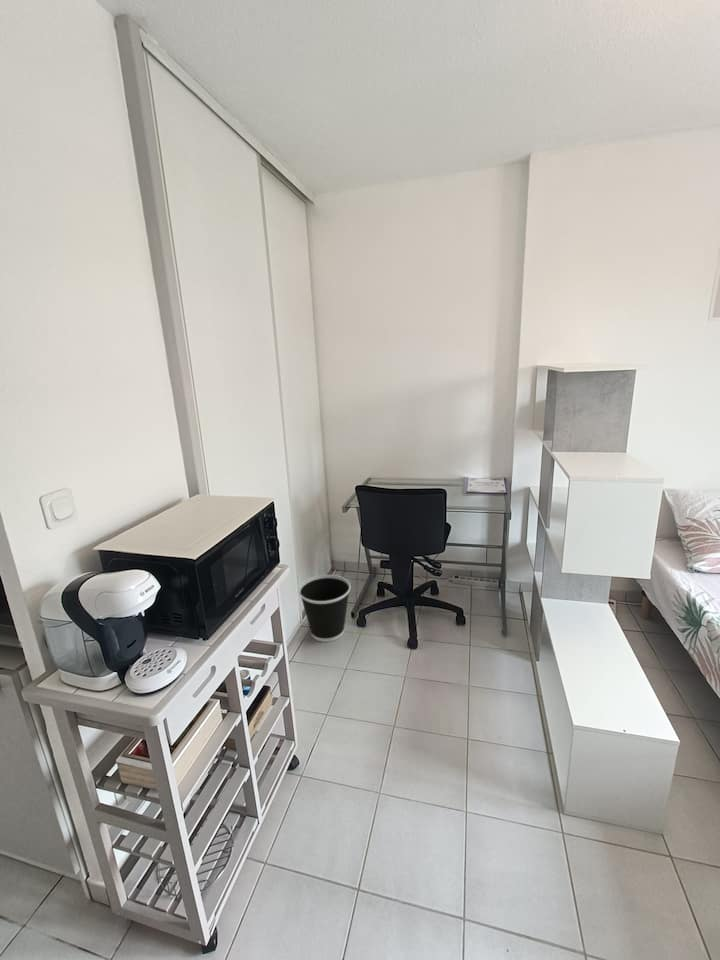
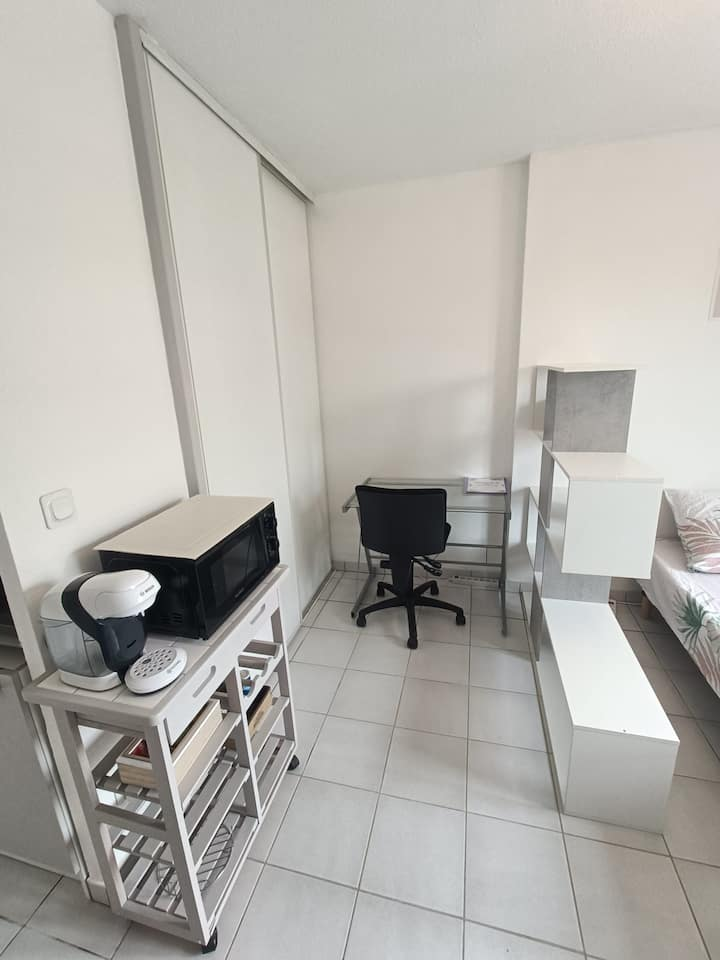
- wastebasket [298,574,351,643]
